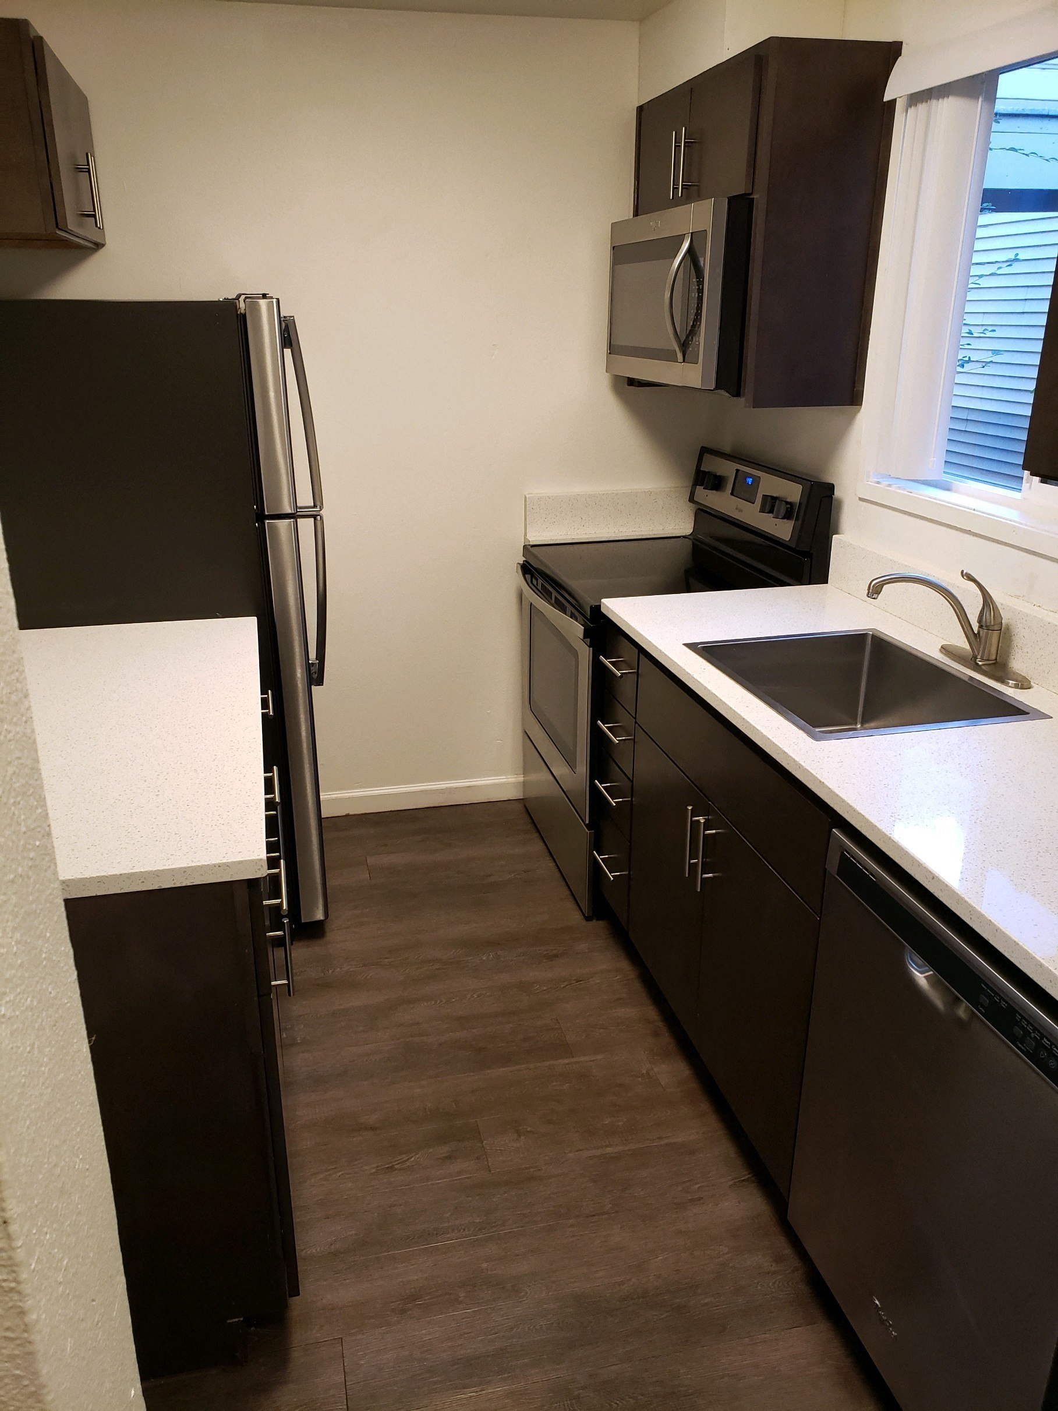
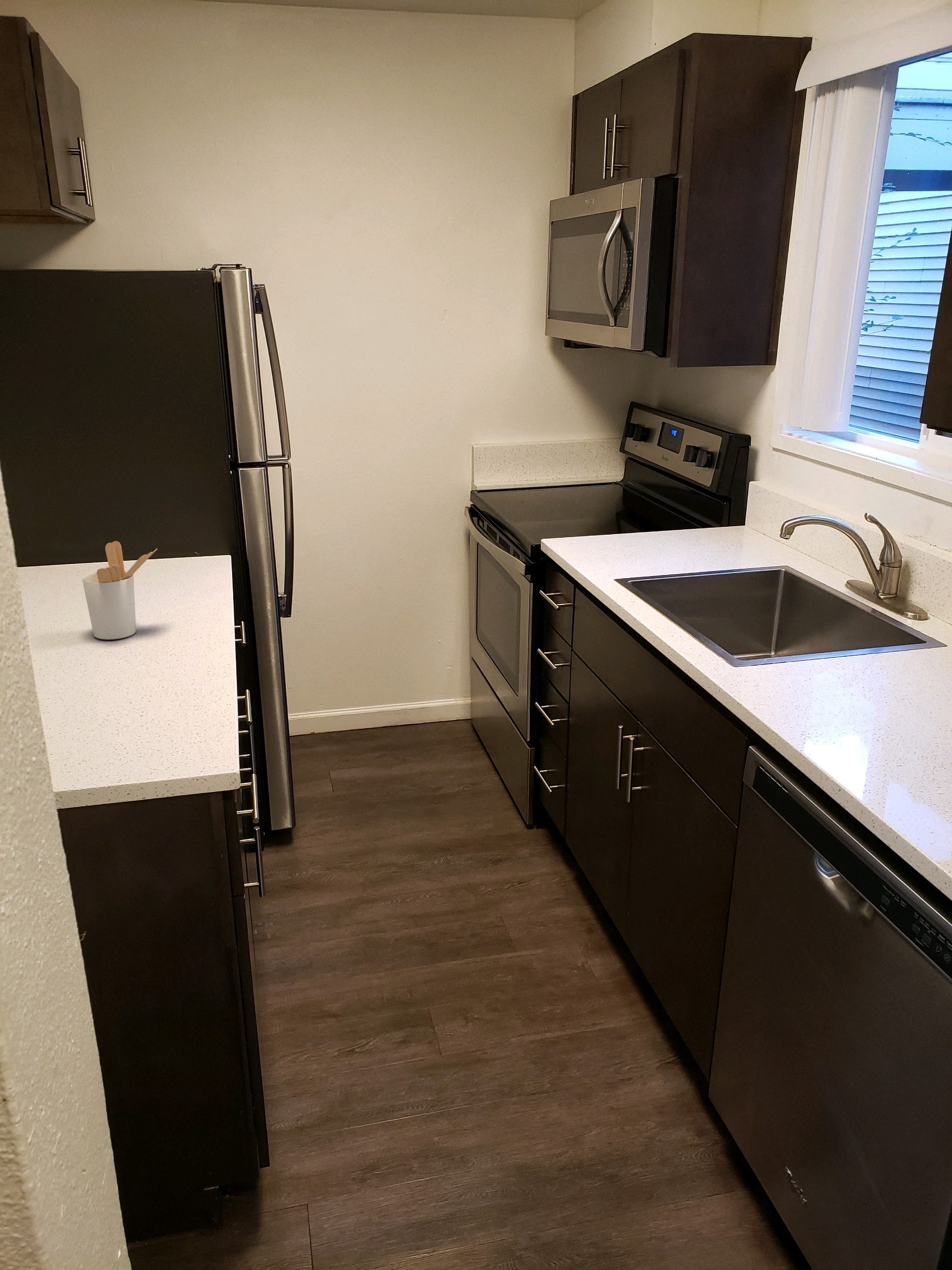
+ utensil holder [82,540,158,640]
